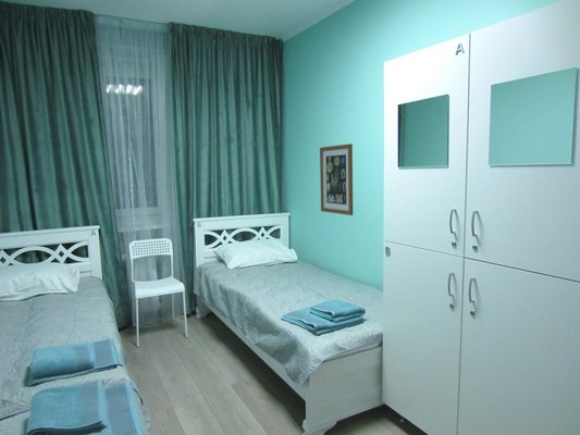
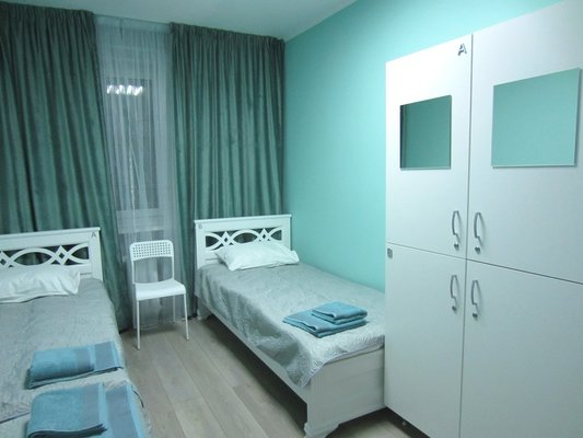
- wall art [319,142,354,216]
